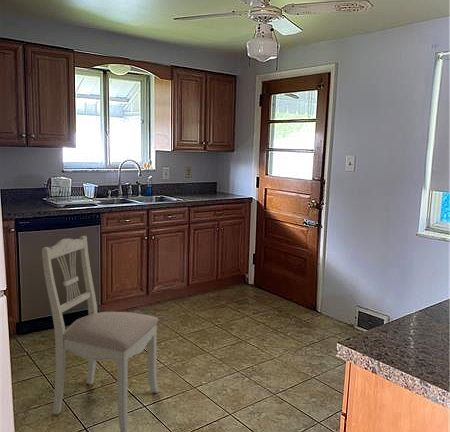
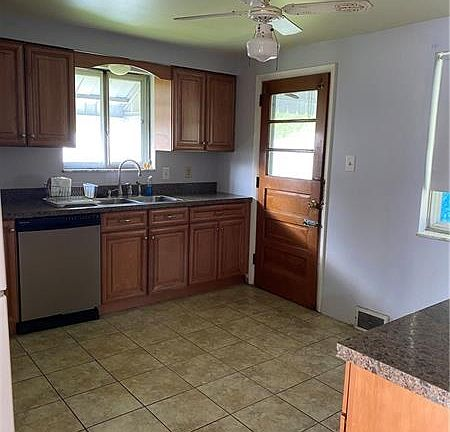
- dining chair [41,235,160,432]
